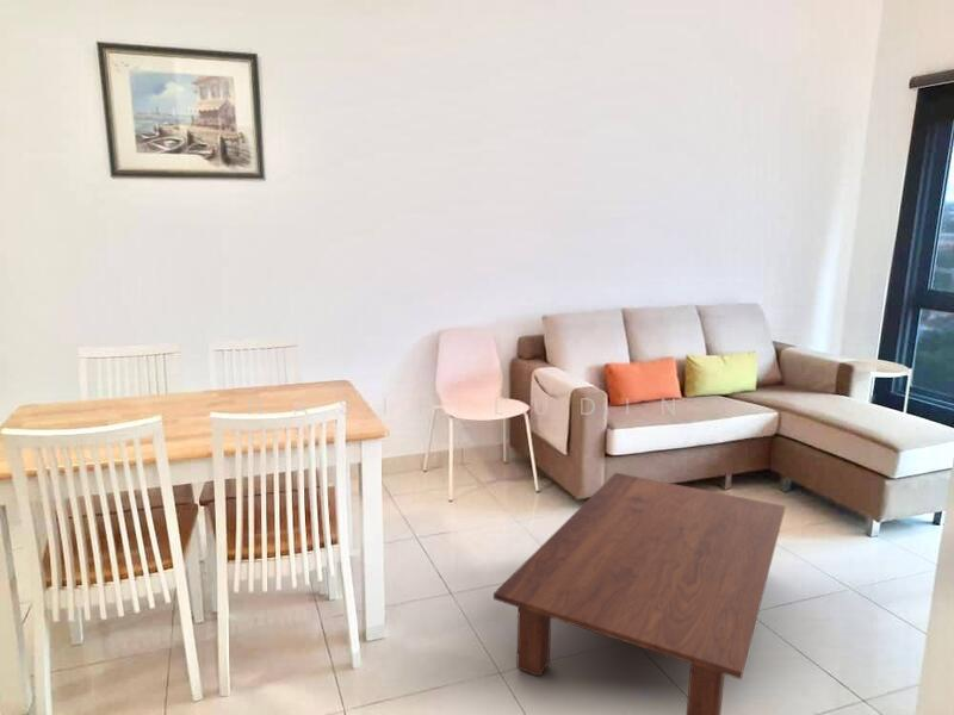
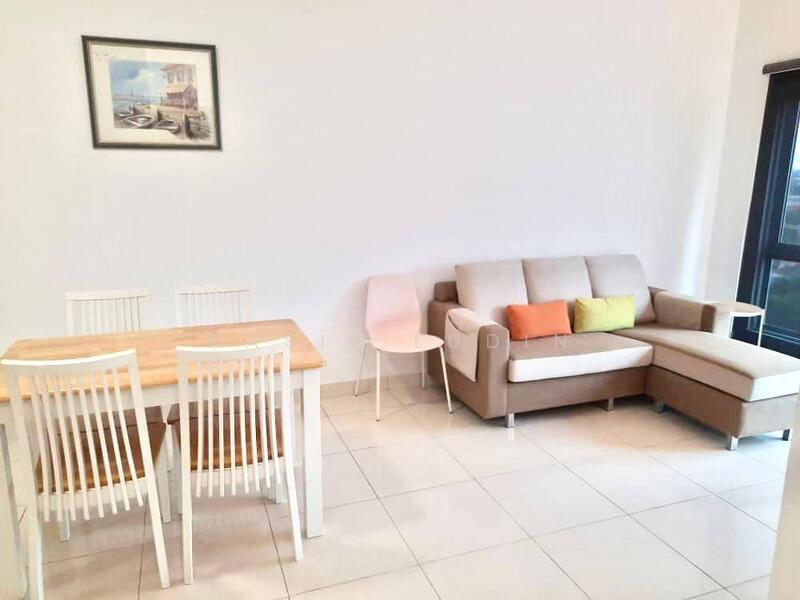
- coffee table [493,472,786,715]
